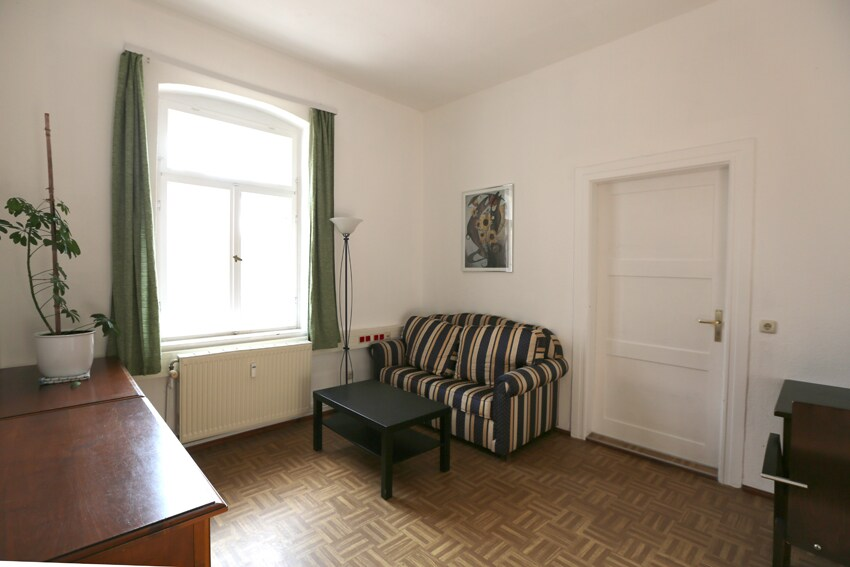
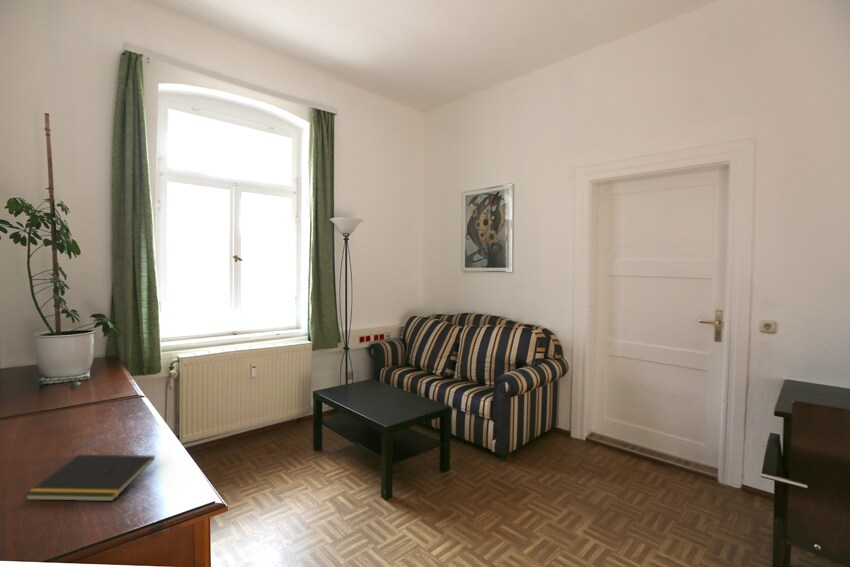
+ notepad [24,454,156,502]
